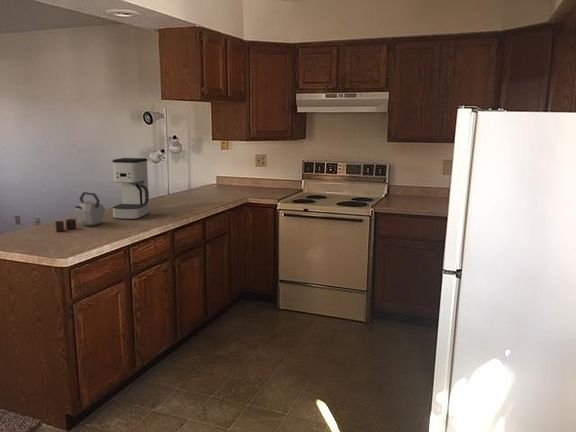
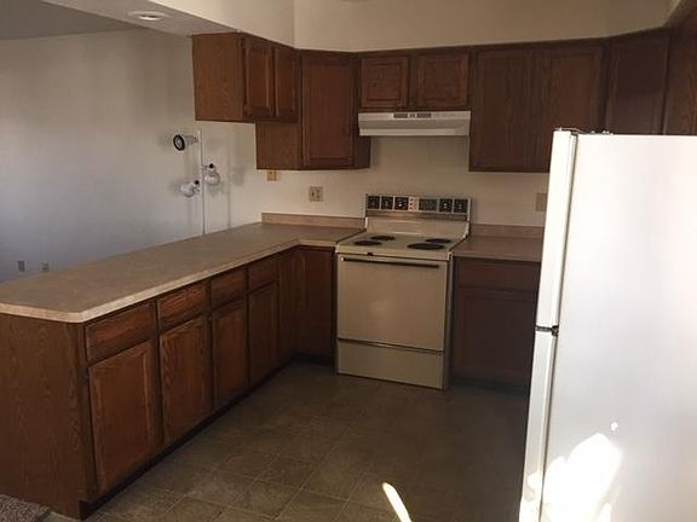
- coffee maker [111,157,150,220]
- kettle [54,191,106,232]
